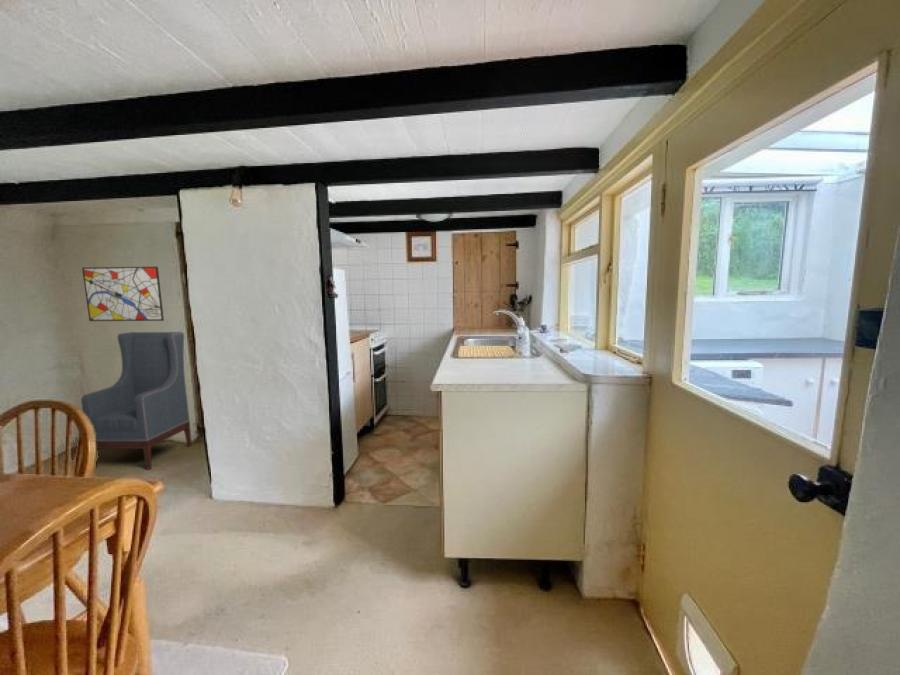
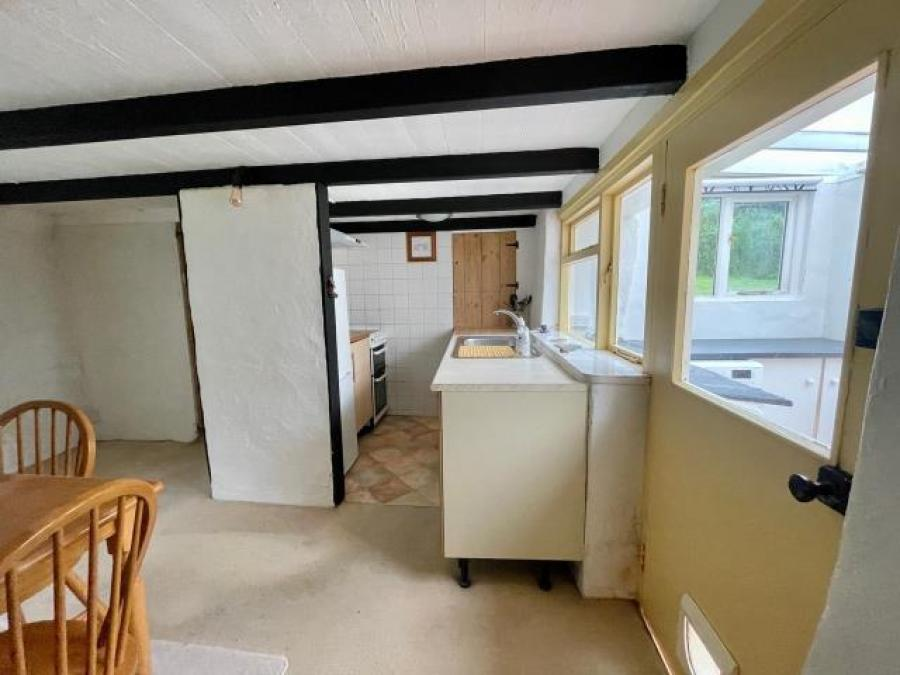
- wall art [81,266,165,322]
- armchair [80,331,193,470]
